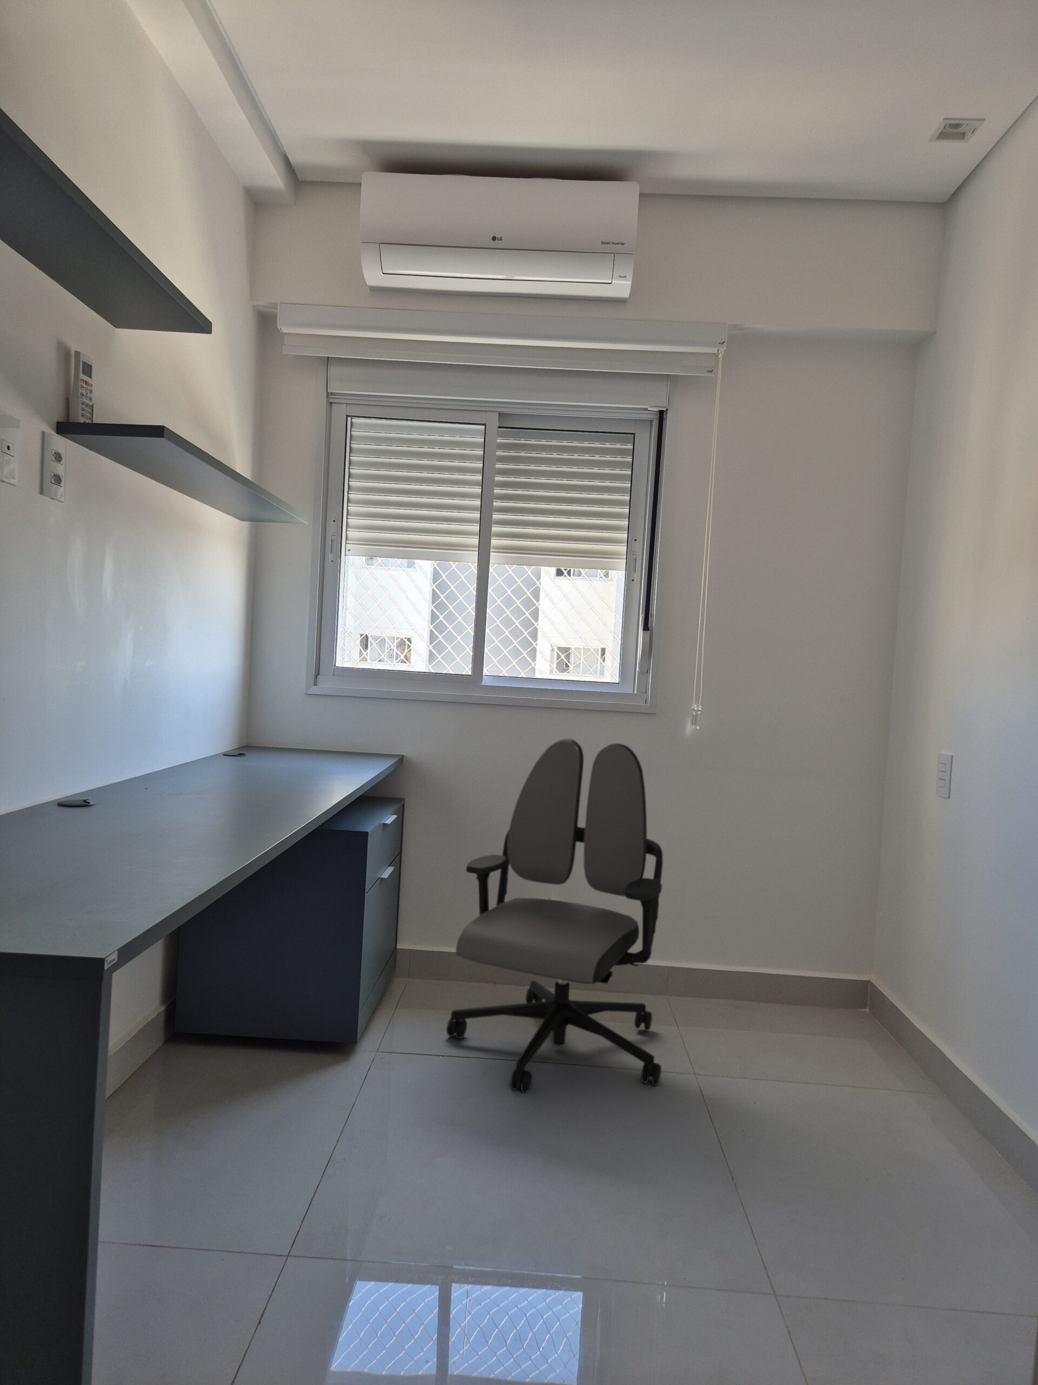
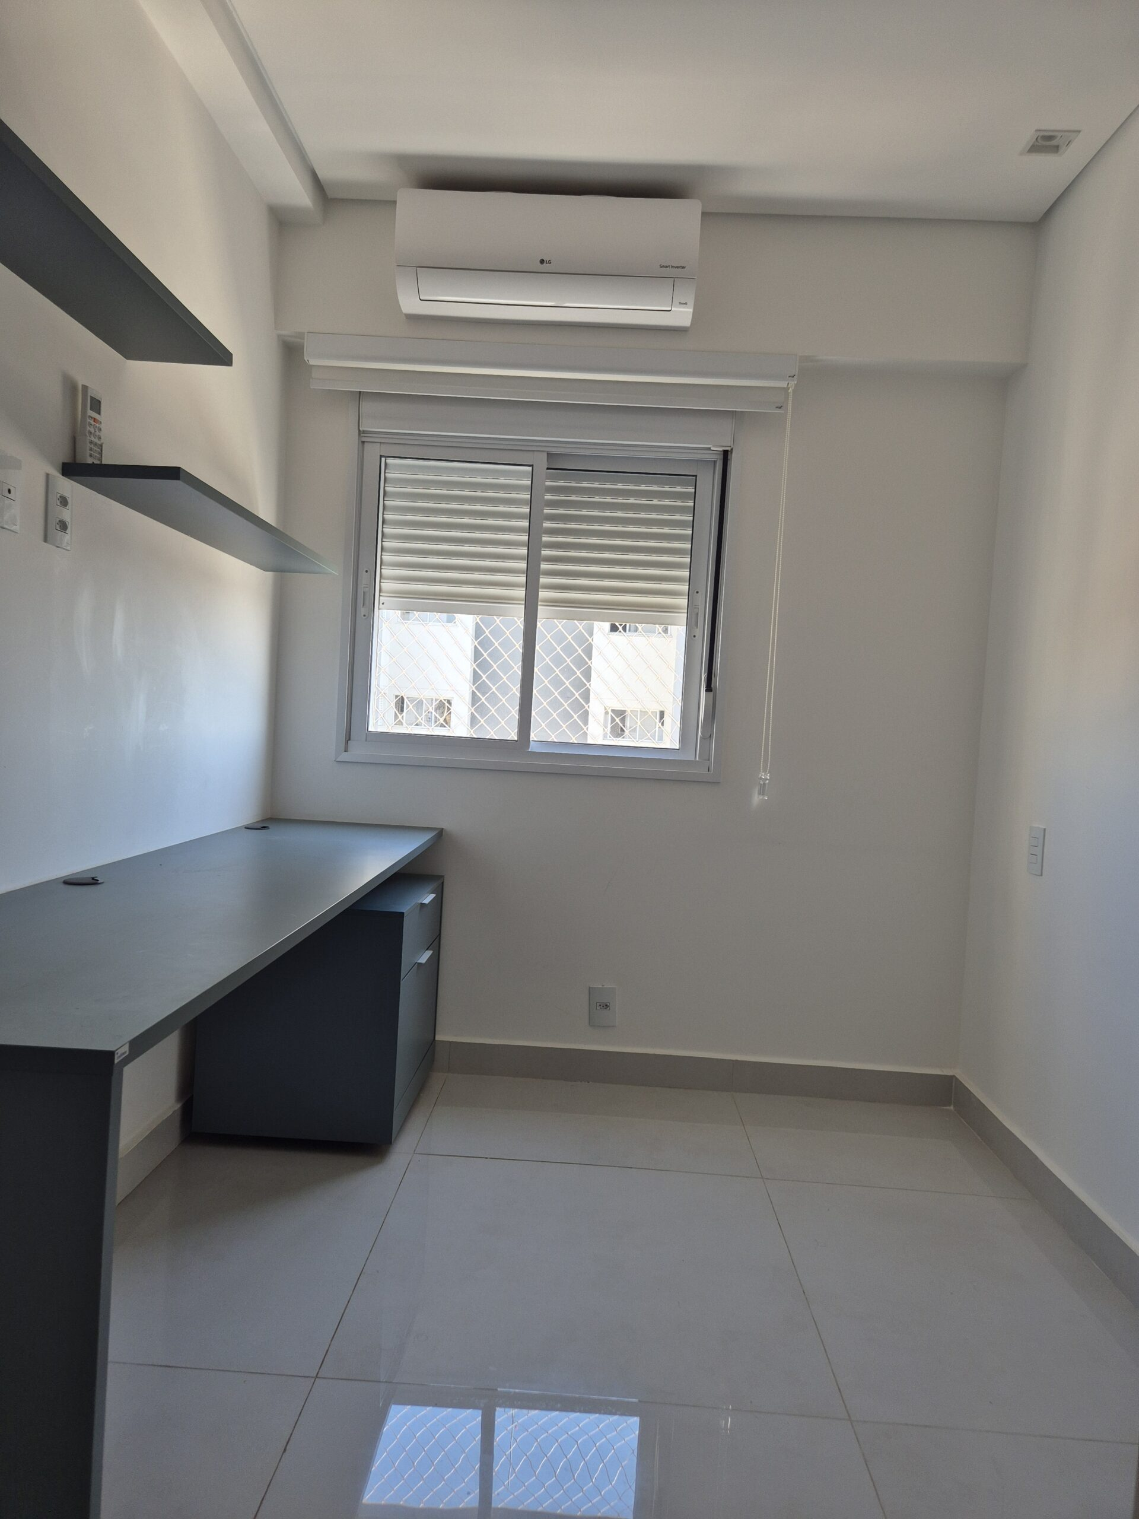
- office chair [446,738,663,1094]
